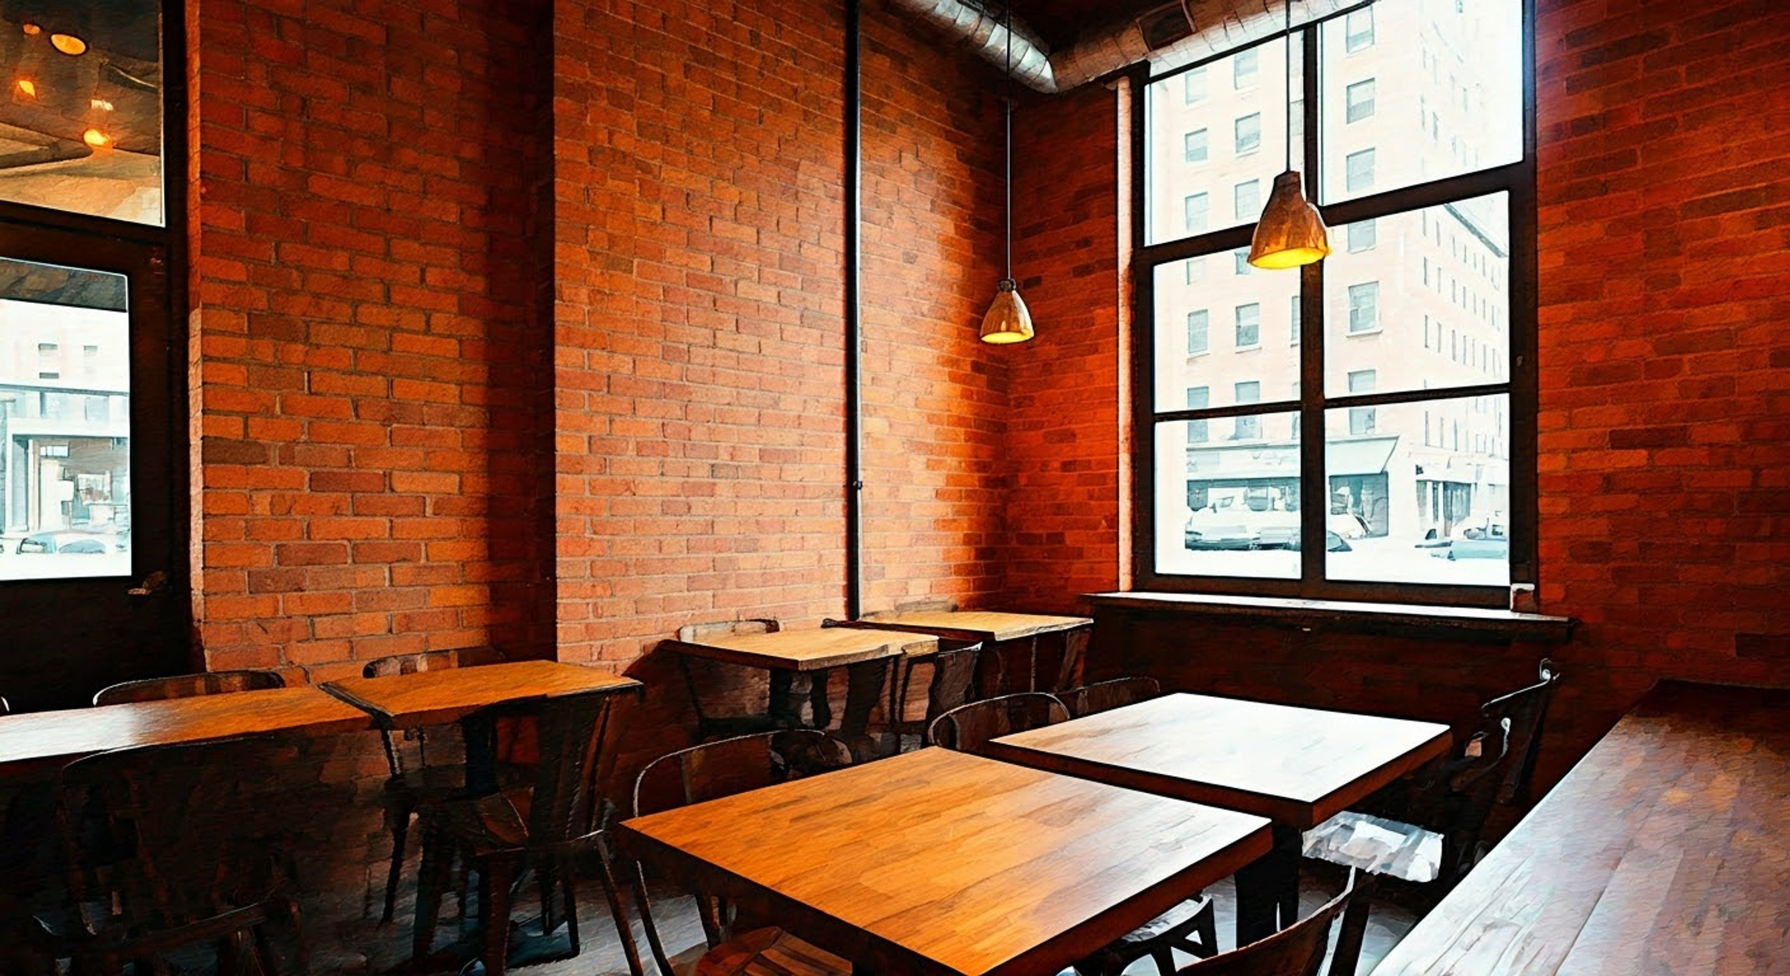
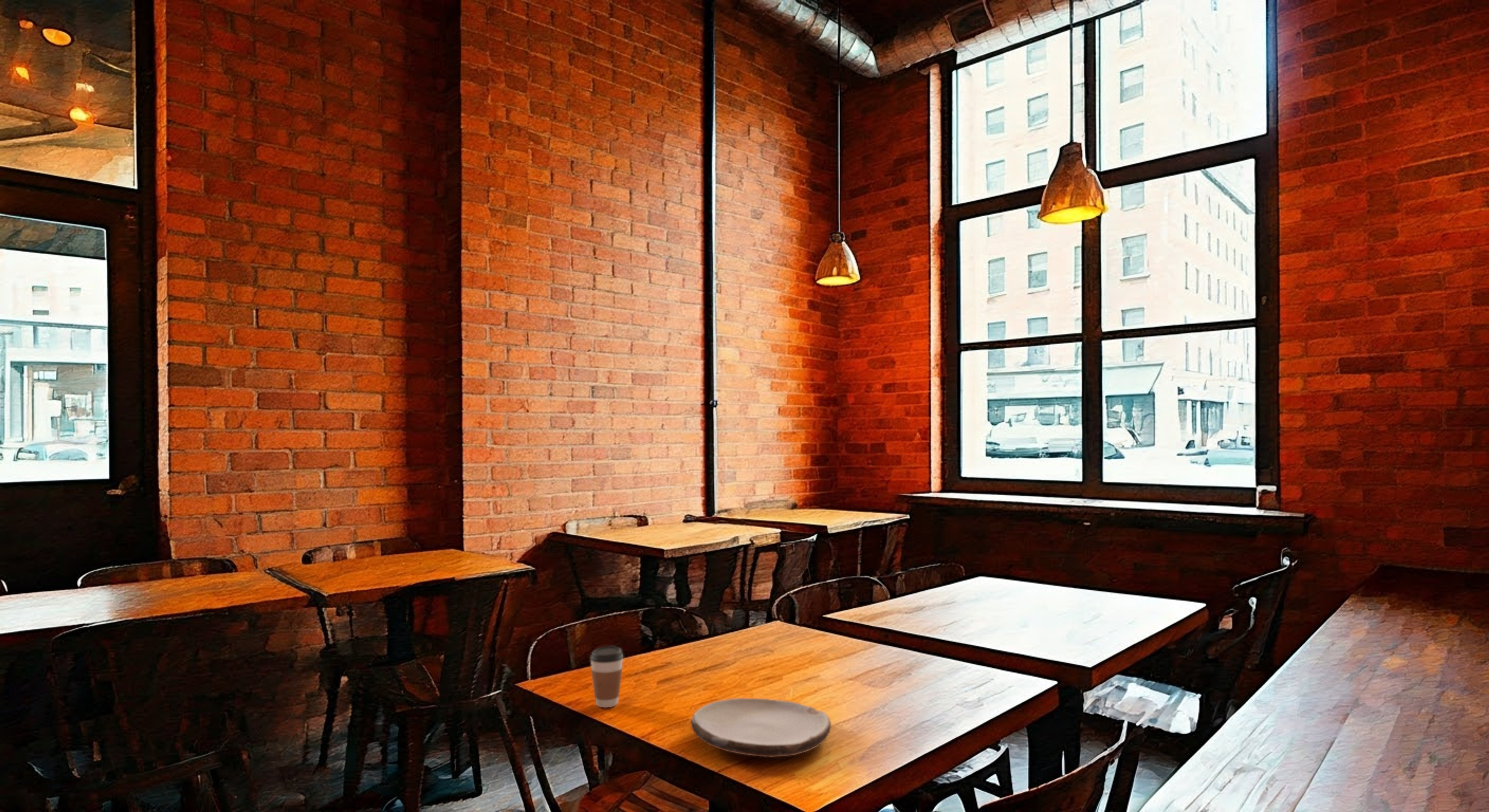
+ plate [691,698,831,757]
+ coffee cup [590,646,624,708]
